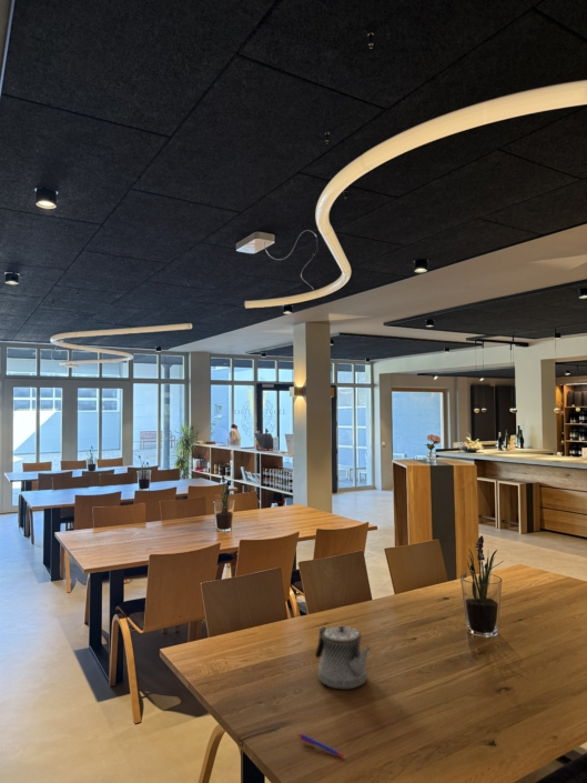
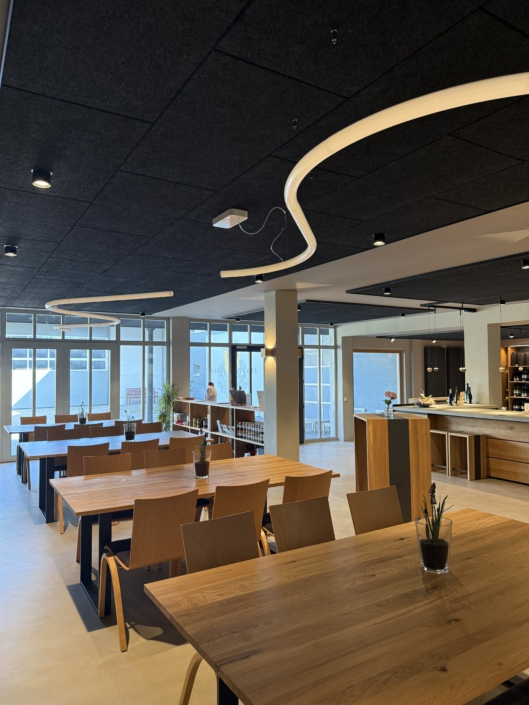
- teapot [314,625,373,691]
- pen [297,732,346,759]
